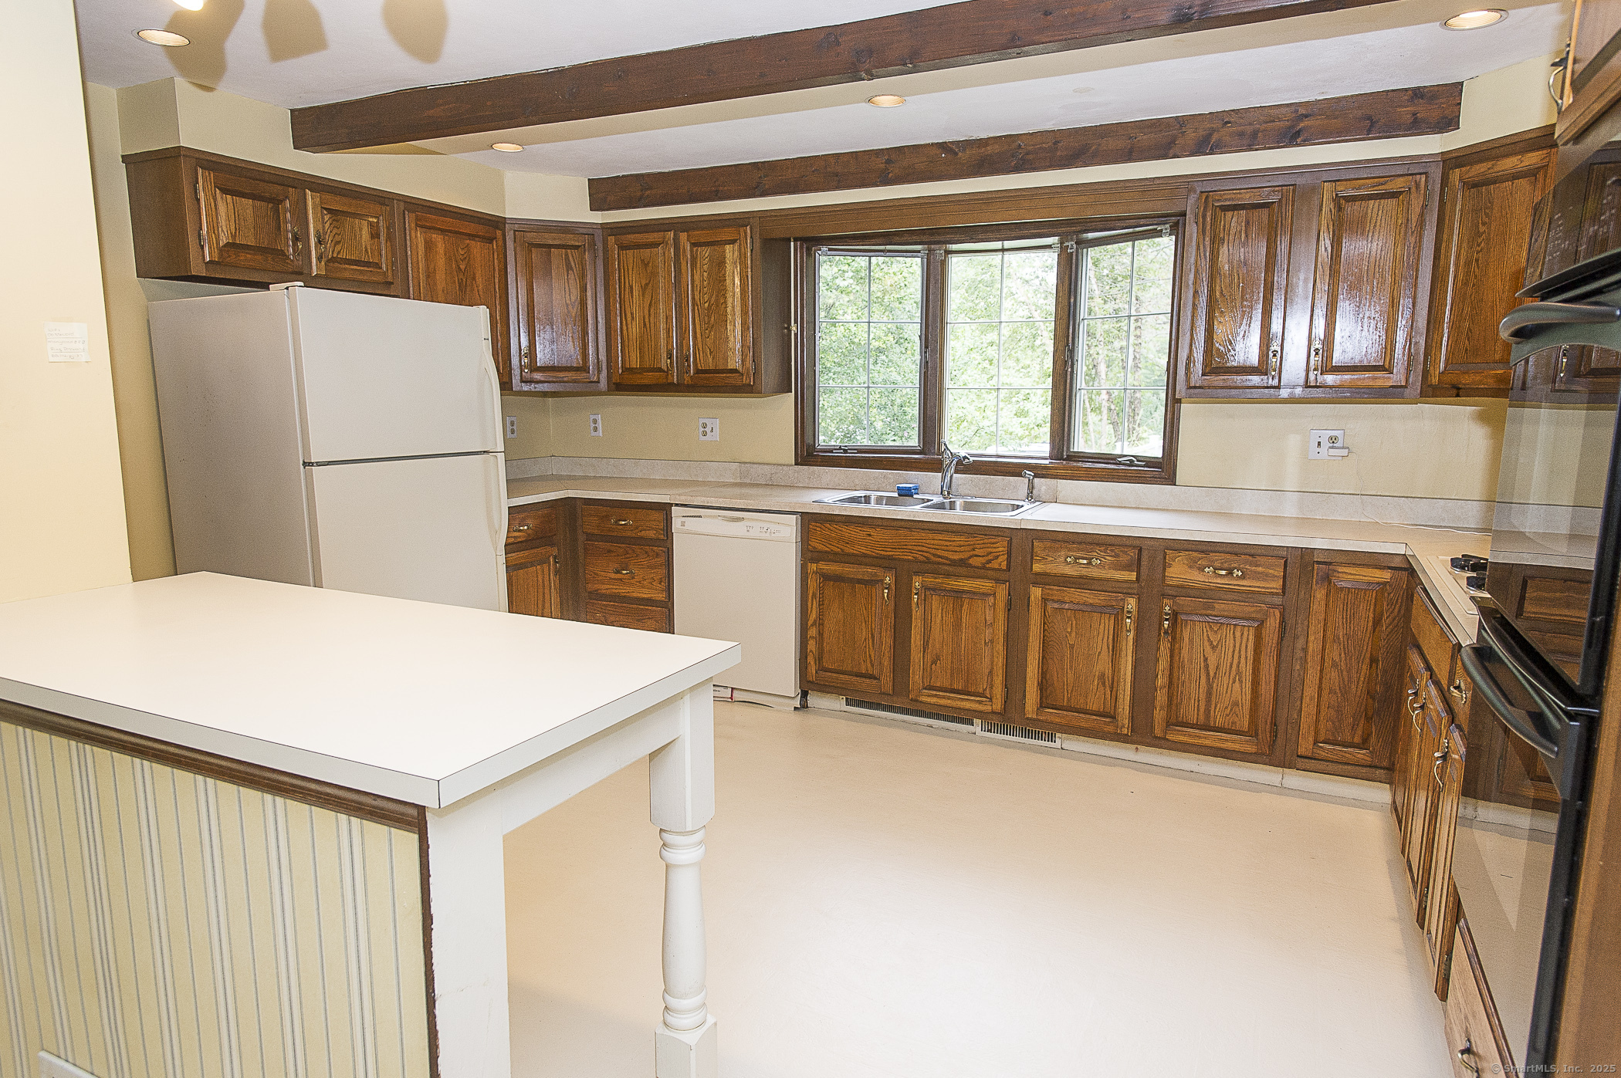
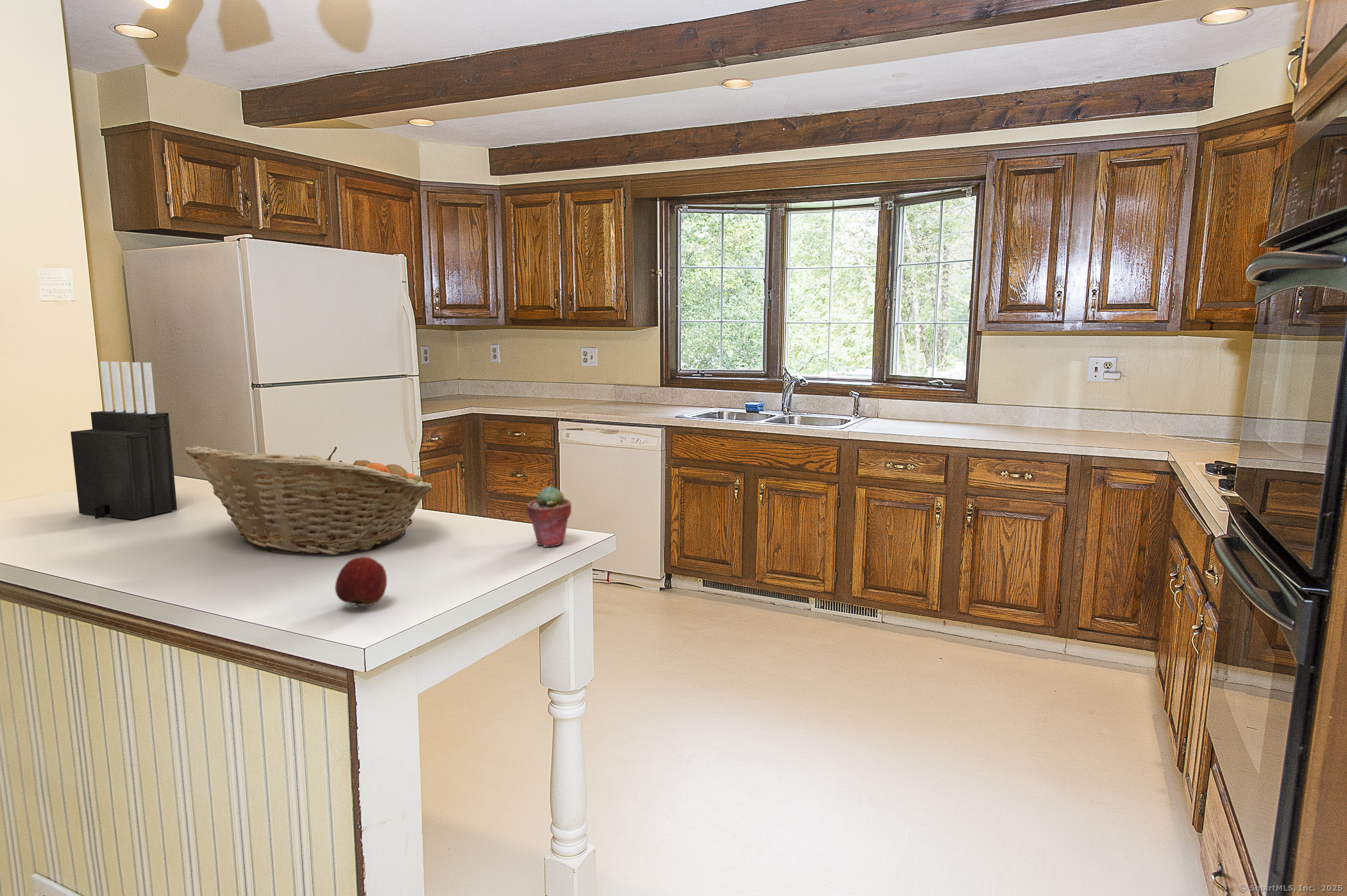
+ knife block [70,361,178,520]
+ fruit basket [185,444,434,555]
+ apple [335,556,387,609]
+ potted succulent [525,486,572,548]
